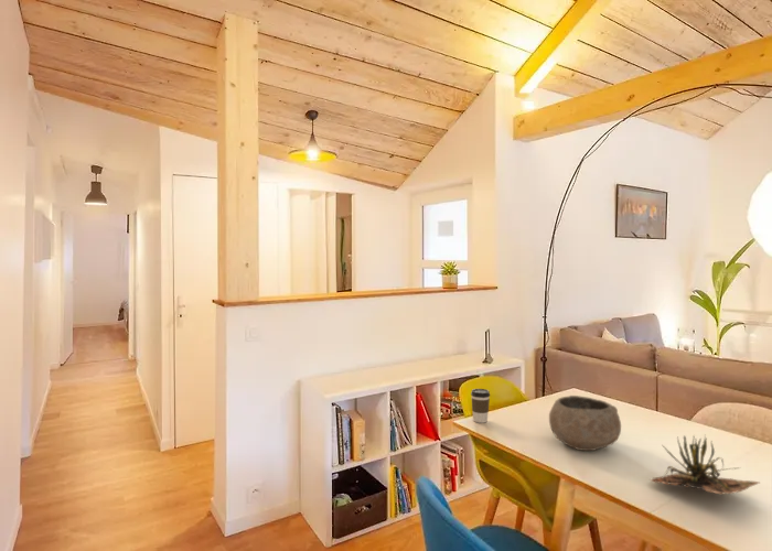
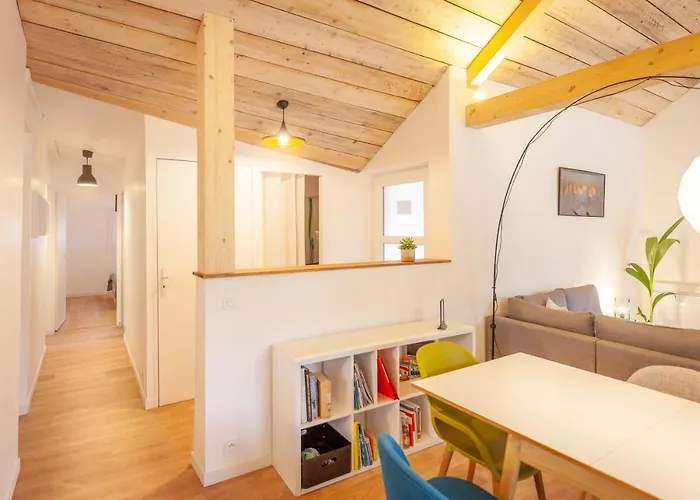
- bowl [548,395,622,452]
- succulent plant [648,434,760,495]
- coffee cup [470,388,491,424]
